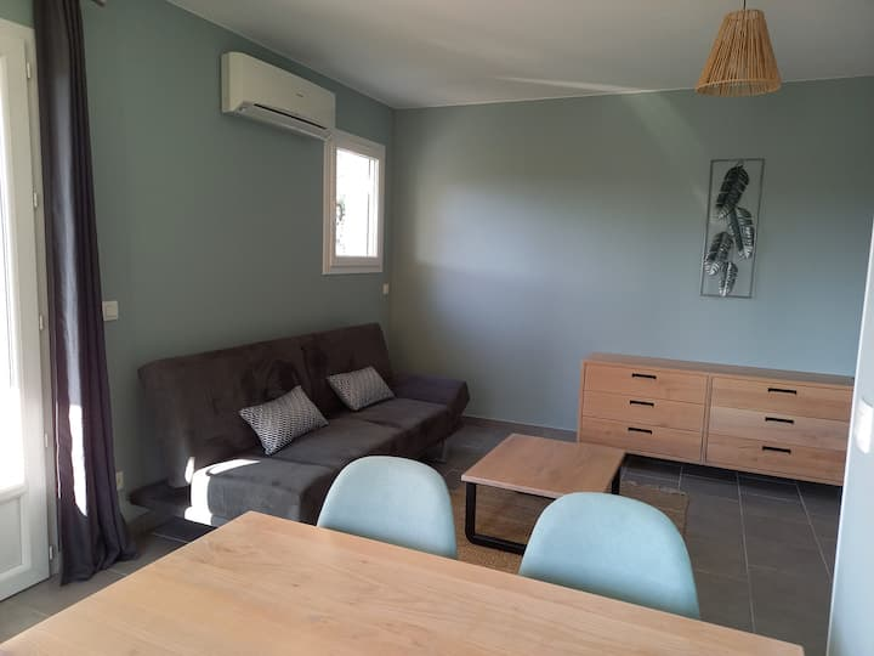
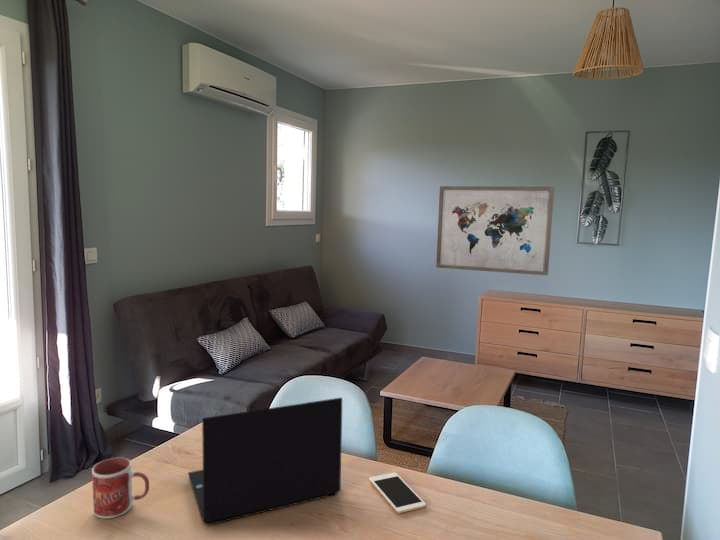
+ laptop [187,396,343,527]
+ wall art [435,185,555,276]
+ mug [91,457,150,520]
+ cell phone [368,472,427,514]
